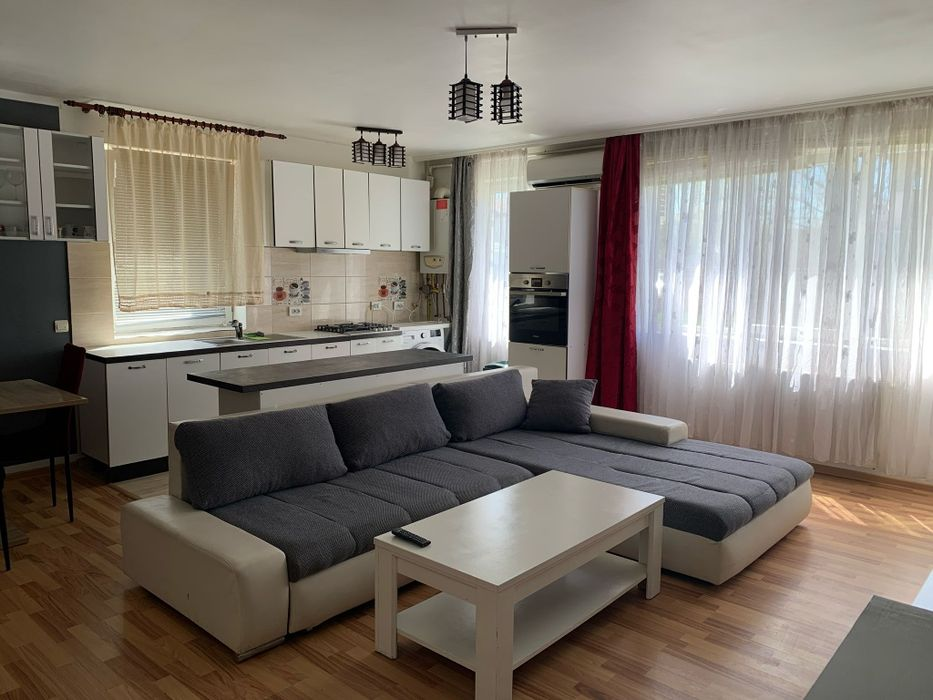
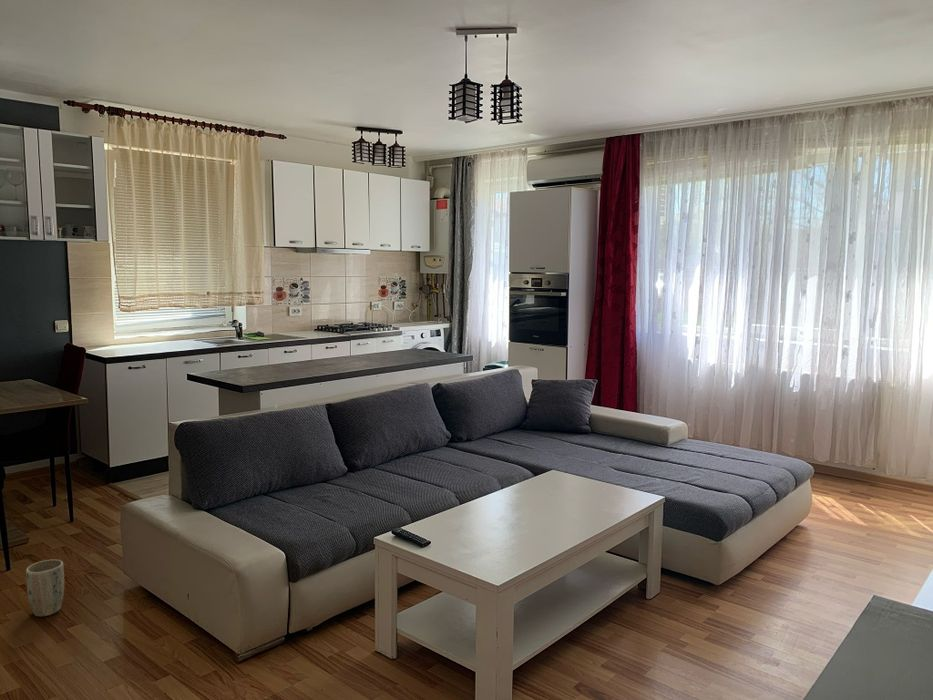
+ plant pot [25,559,65,618]
